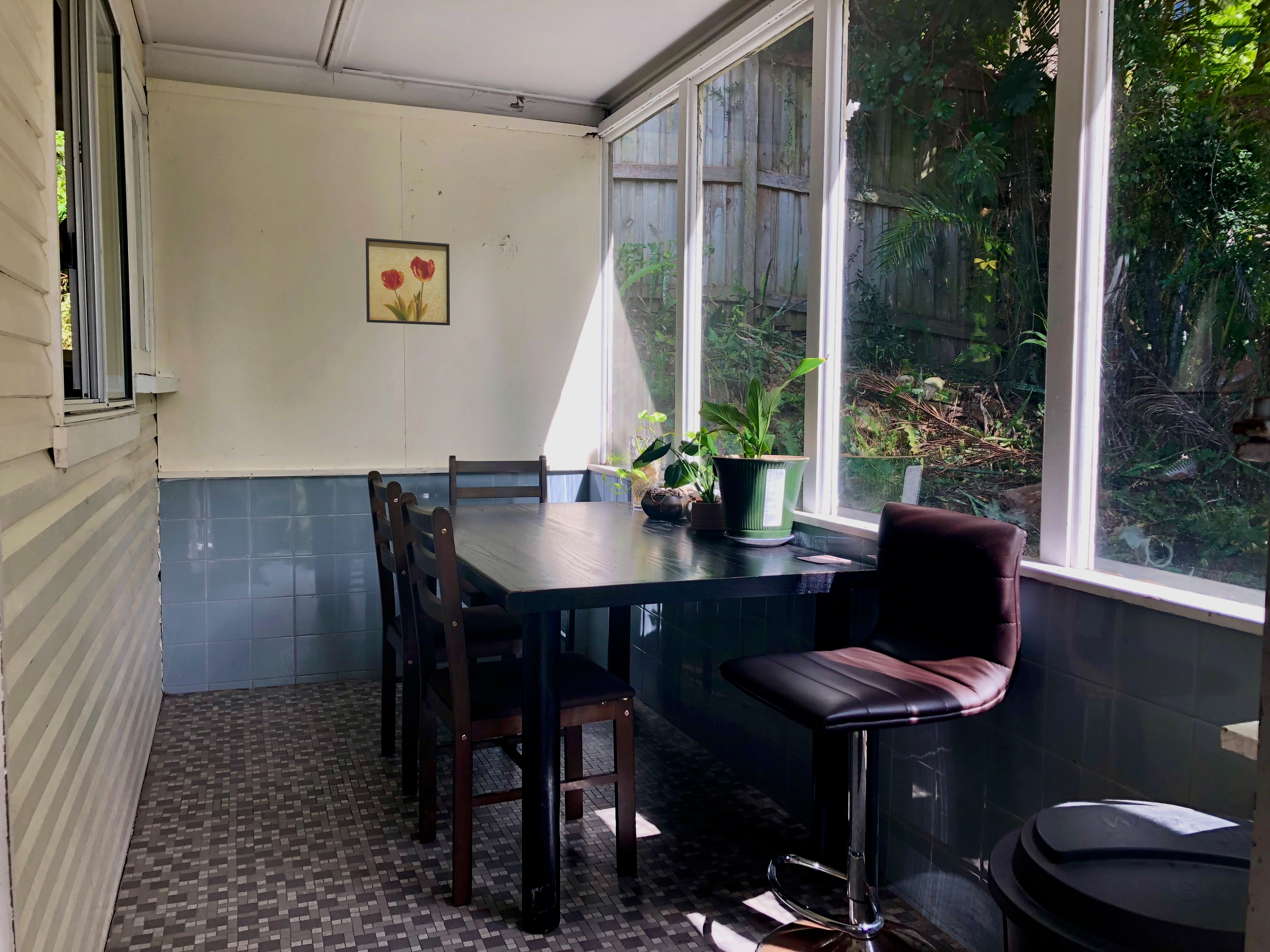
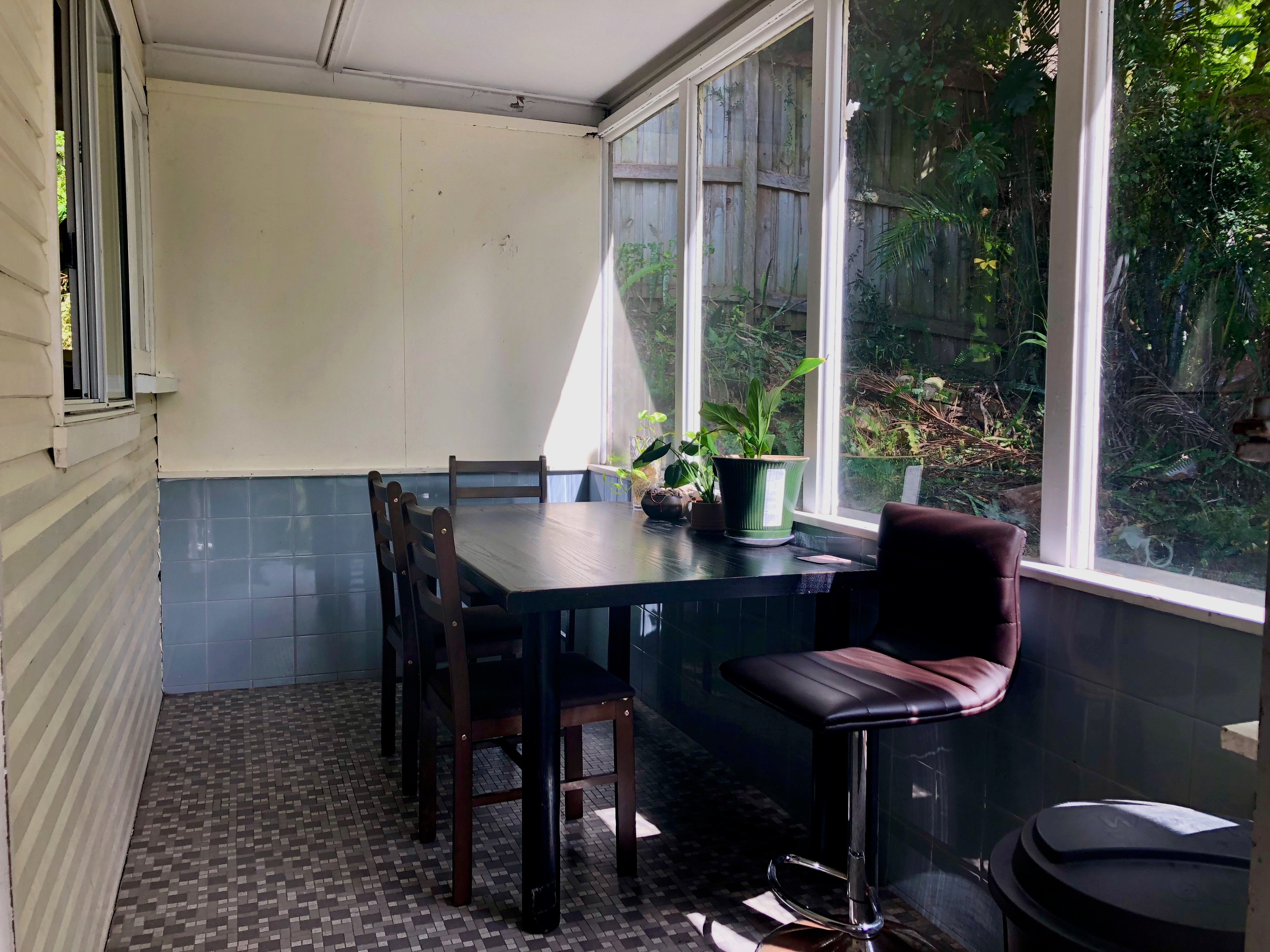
- wall art [365,238,450,326]
